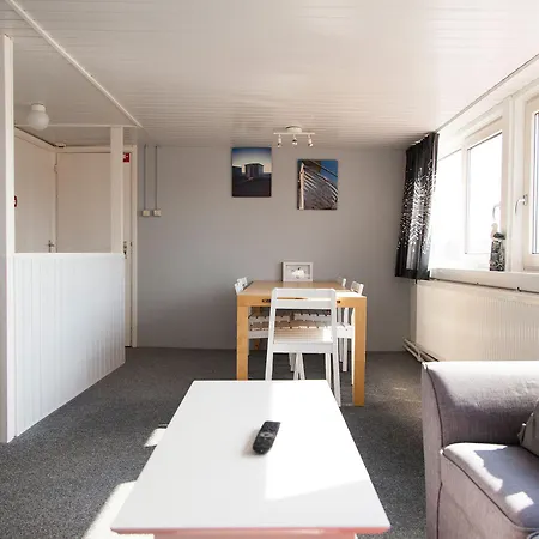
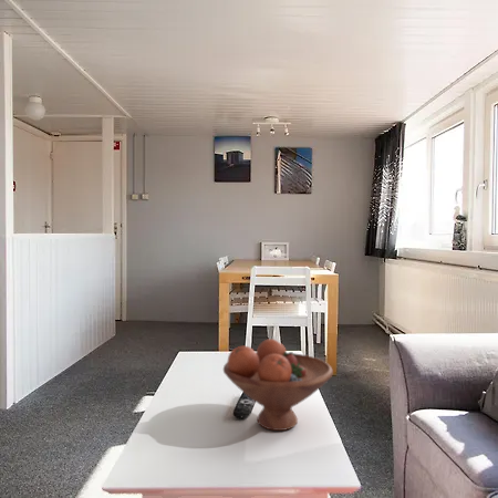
+ fruit bowl [222,338,334,432]
